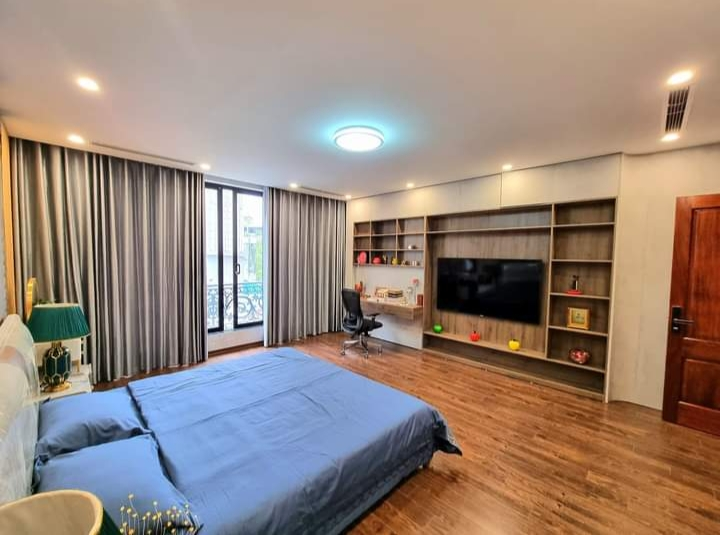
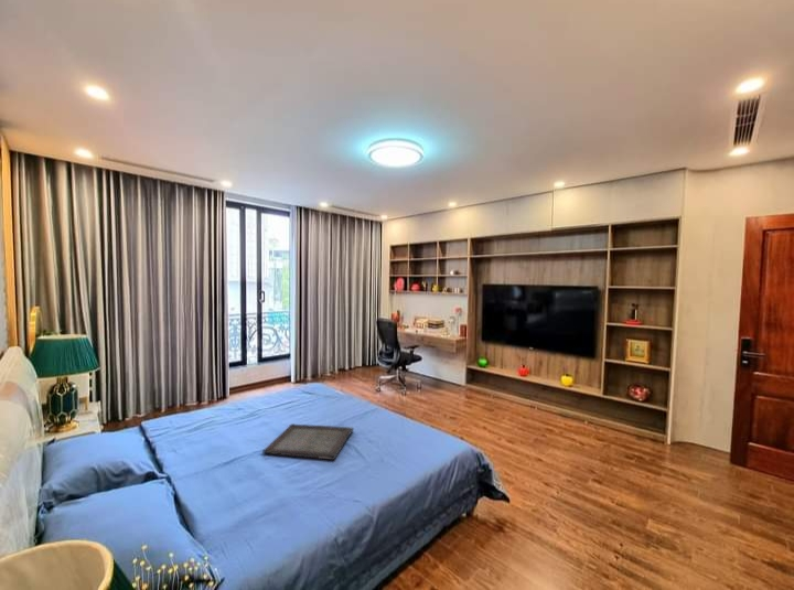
+ serving tray [261,422,355,461]
